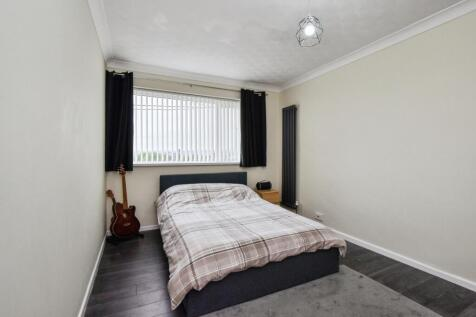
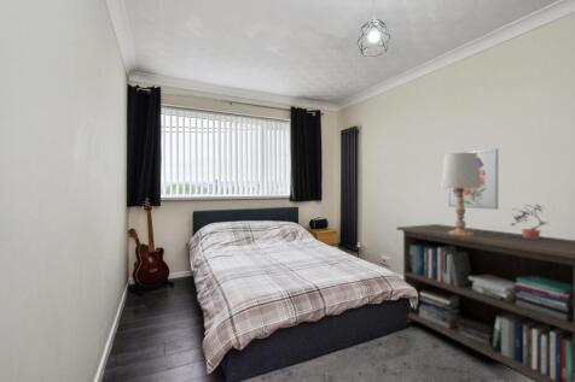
+ storage cabinet [395,223,575,382]
+ table lamp [440,152,481,236]
+ potted plant [510,202,550,240]
+ wall art [447,147,499,211]
